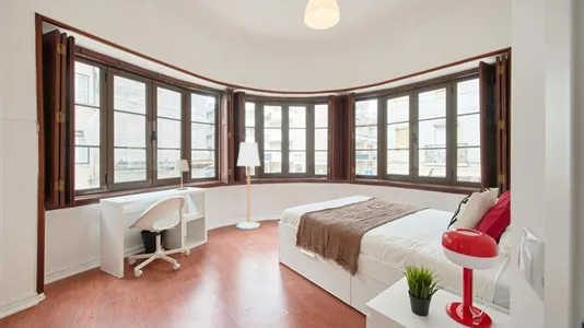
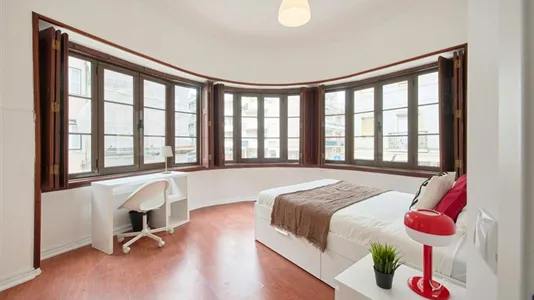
- floor lamp [235,141,261,231]
